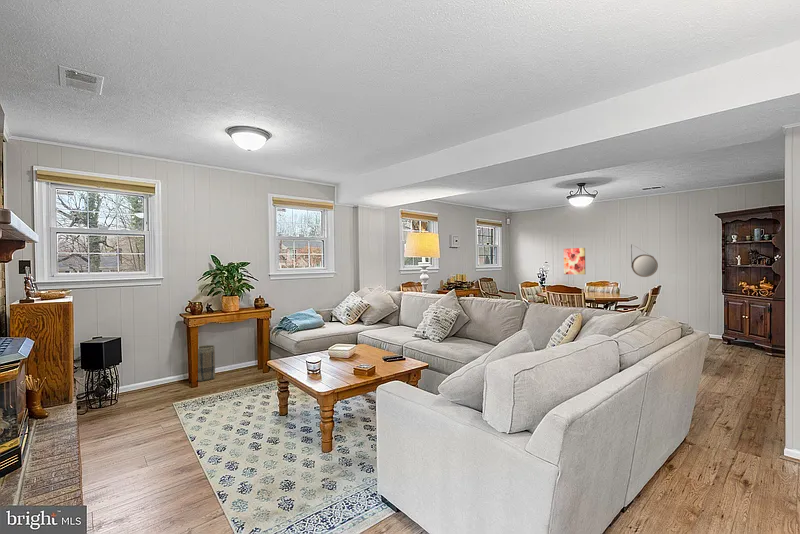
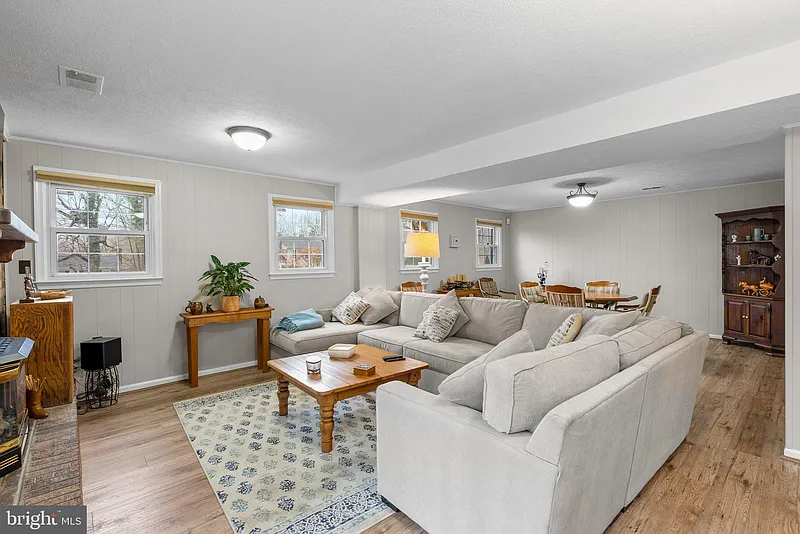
- wall art [563,247,586,275]
- home mirror [630,244,659,278]
- basket [197,344,216,382]
